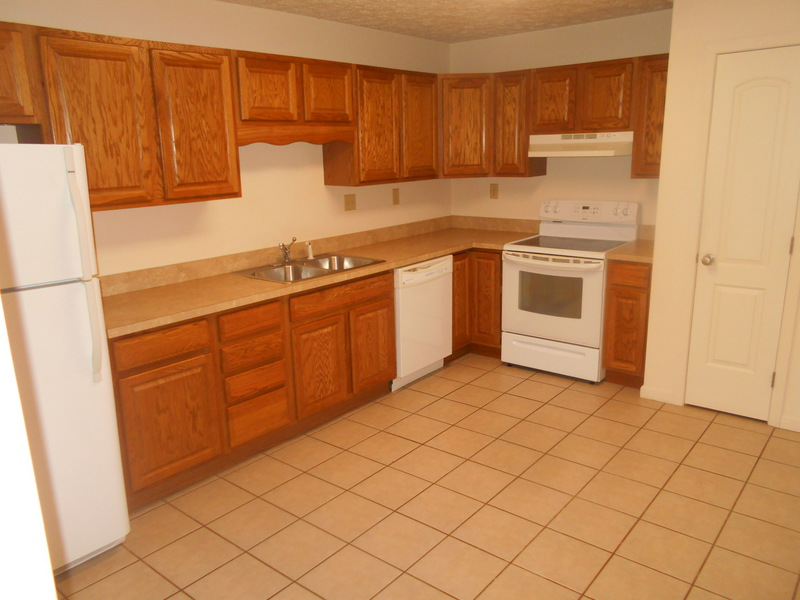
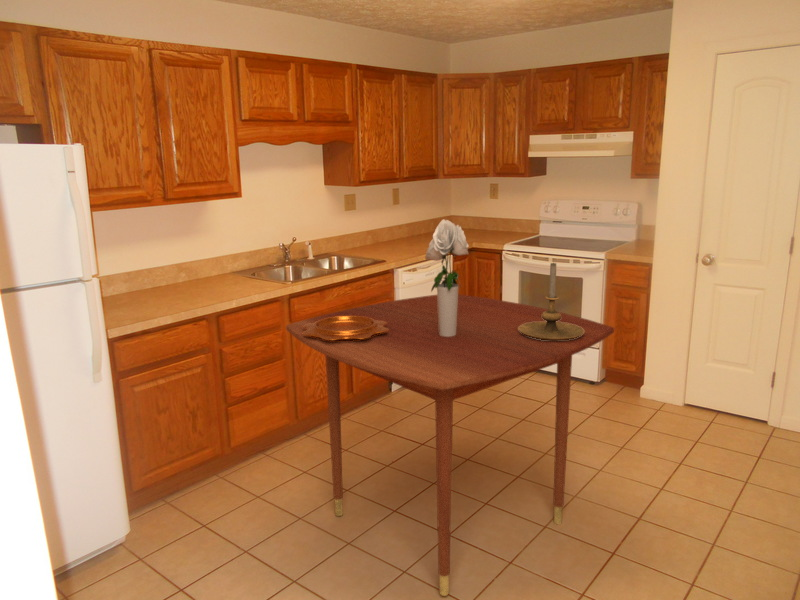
+ bouquet [424,218,470,336]
+ candle holder [518,261,584,340]
+ decorative bowl [302,316,389,341]
+ dining table [285,293,615,597]
